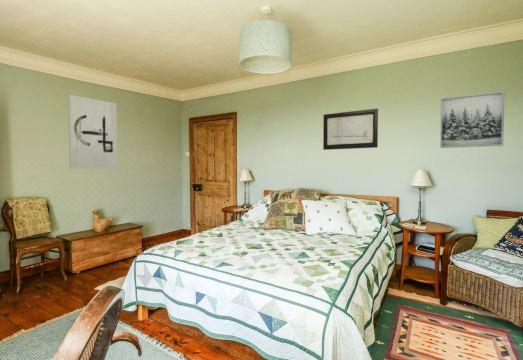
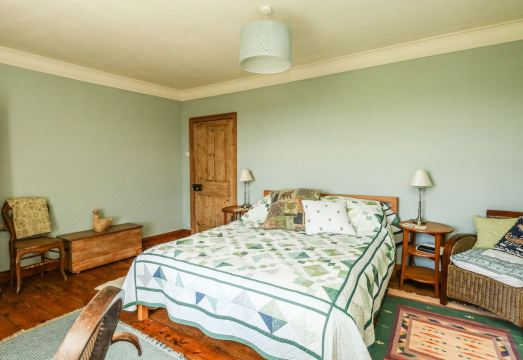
- wall art [322,108,379,151]
- wall art [67,94,118,170]
- wall art [439,90,505,149]
